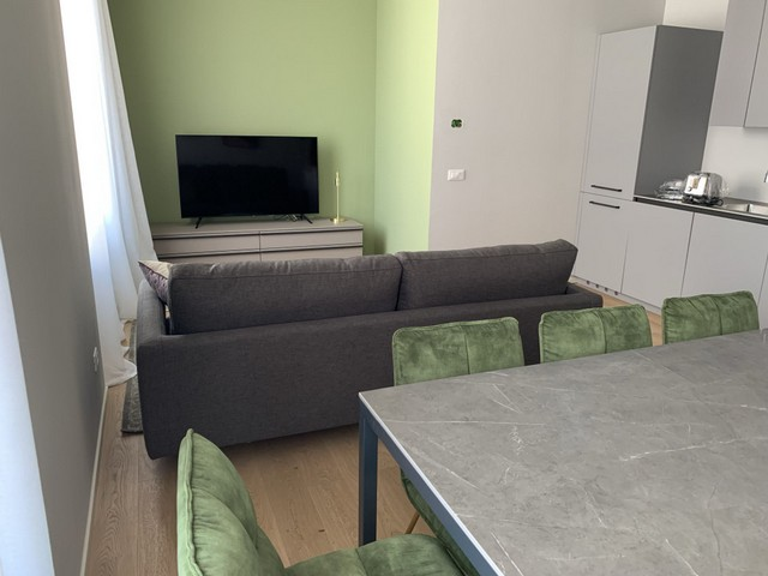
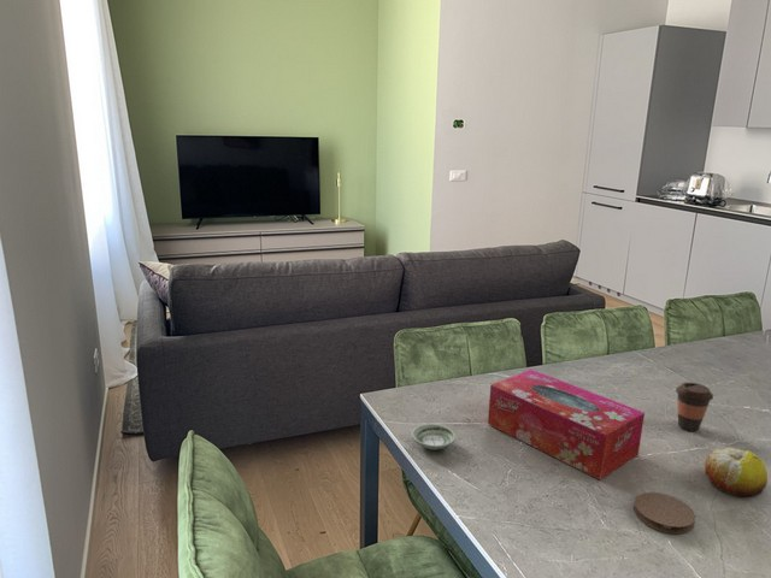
+ saucer [411,423,457,452]
+ coffee cup [675,382,714,432]
+ tissue box [487,368,646,480]
+ fruit [704,447,769,499]
+ coaster [632,491,696,535]
